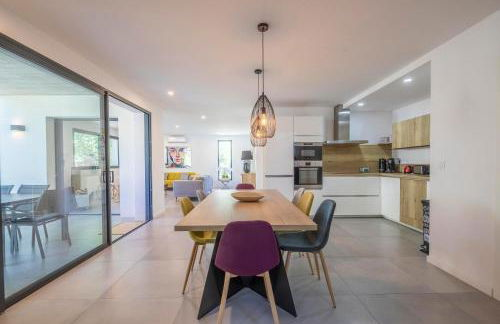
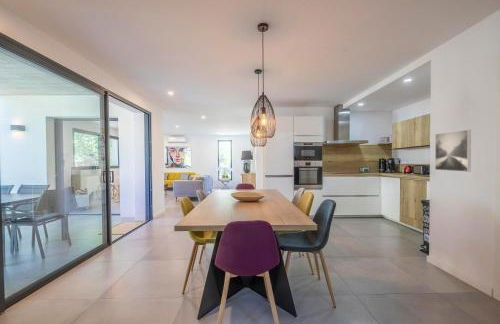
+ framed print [434,129,472,173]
